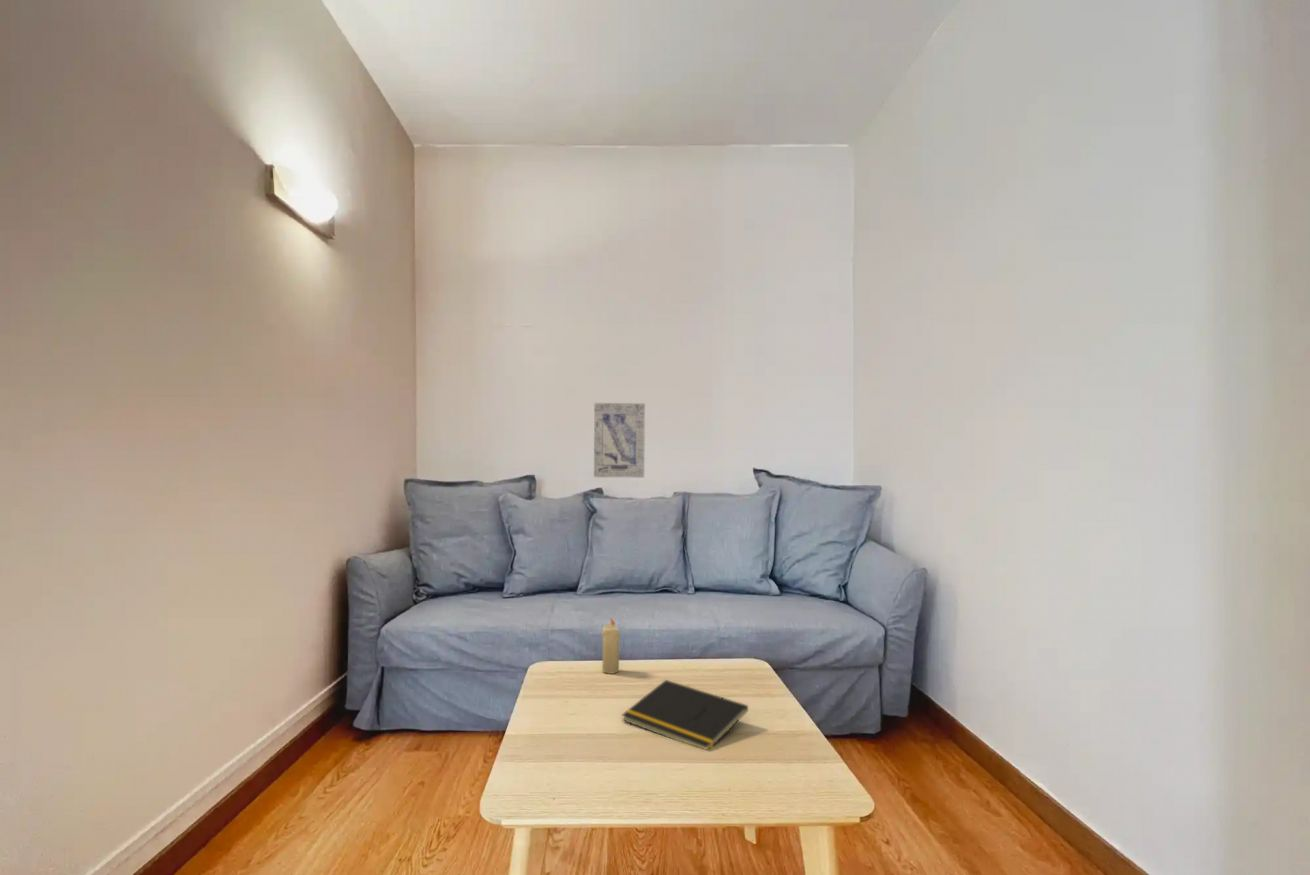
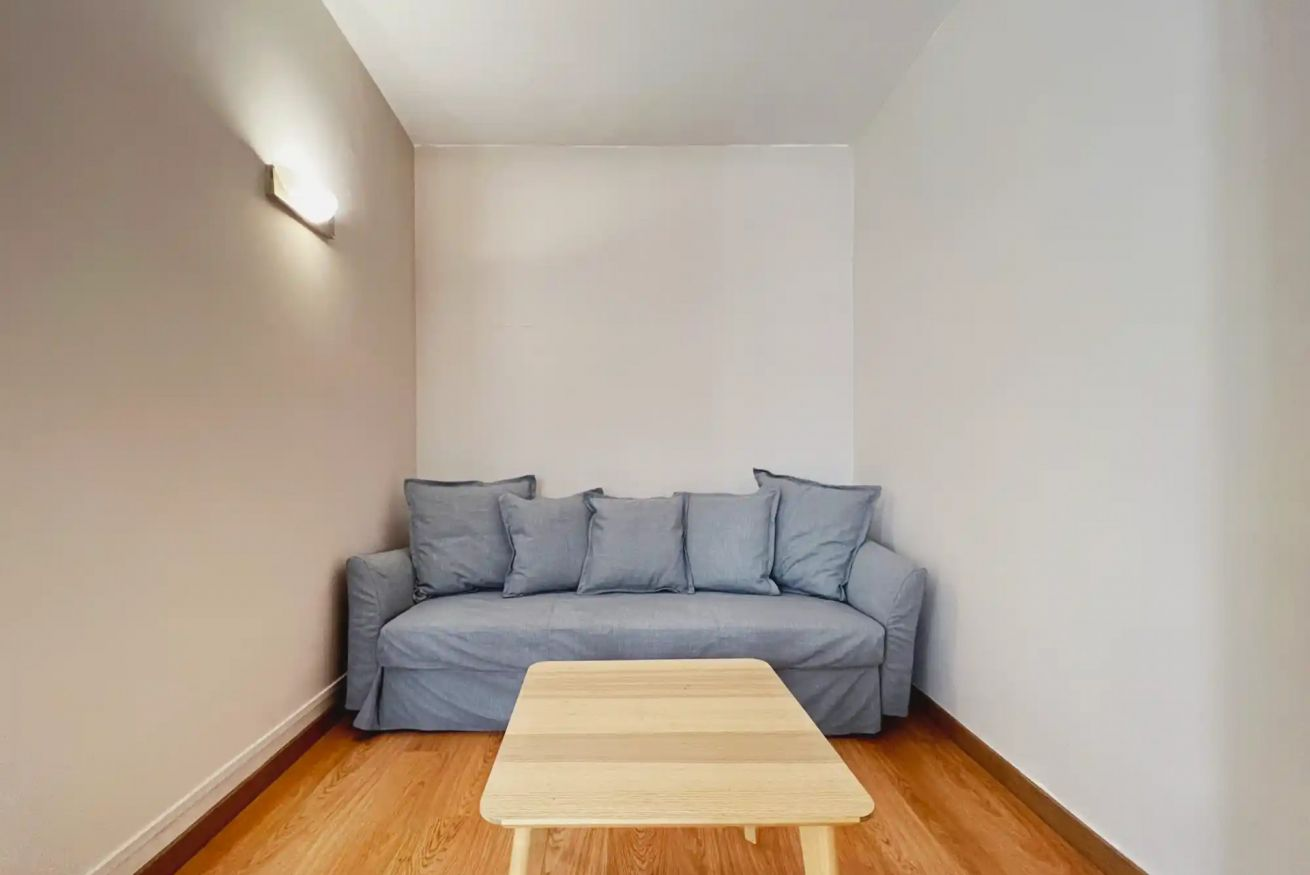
- notepad [621,679,749,750]
- wall art [593,402,646,479]
- candle [601,617,621,675]
